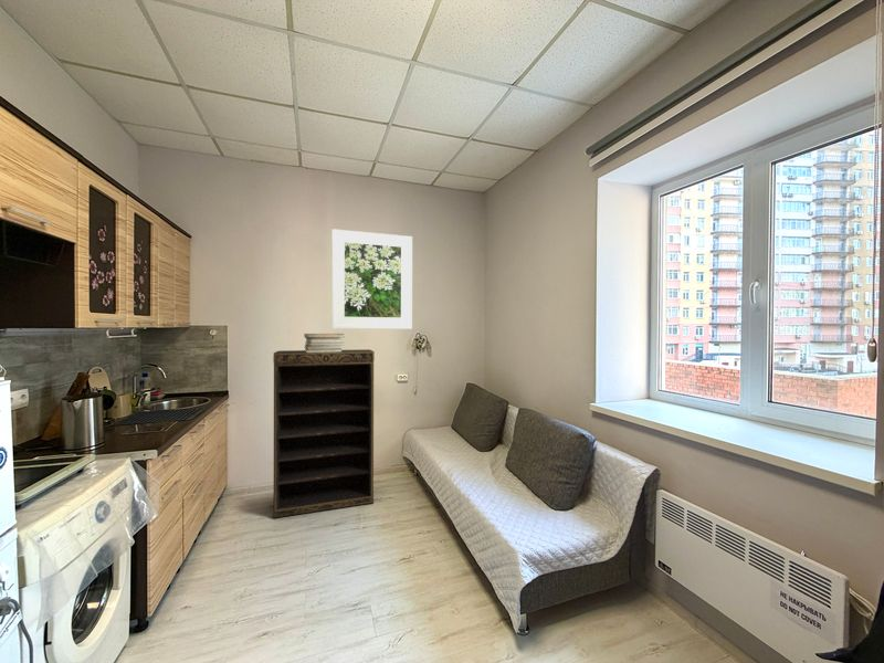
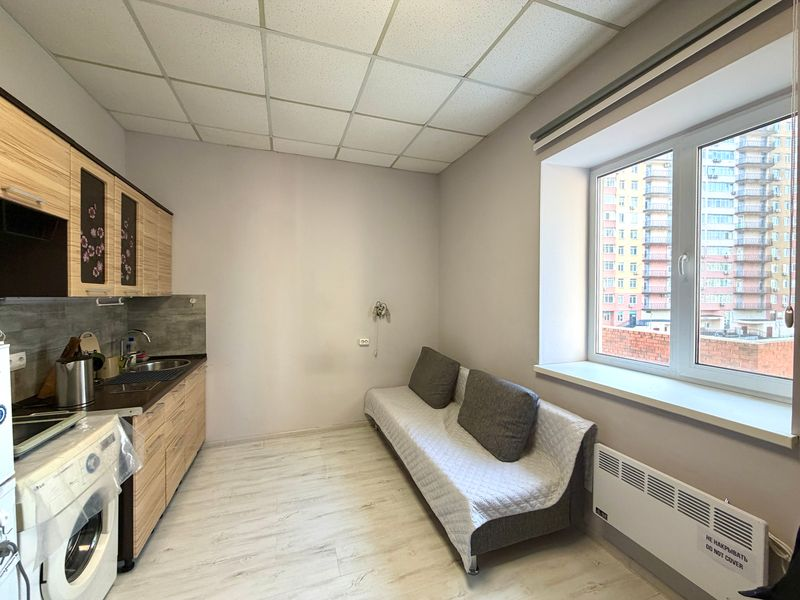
- bookshelf [272,348,376,519]
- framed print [330,228,413,330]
- book stack [303,333,346,352]
